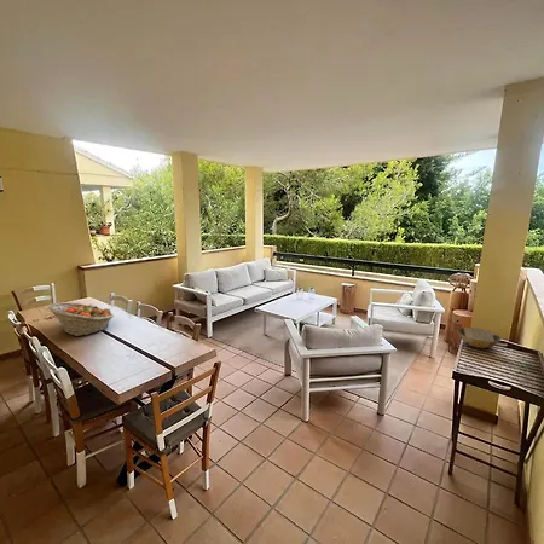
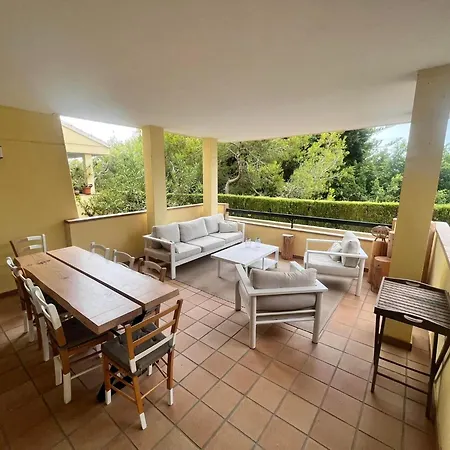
- bowl [457,326,502,349]
- fruit basket [47,301,115,337]
